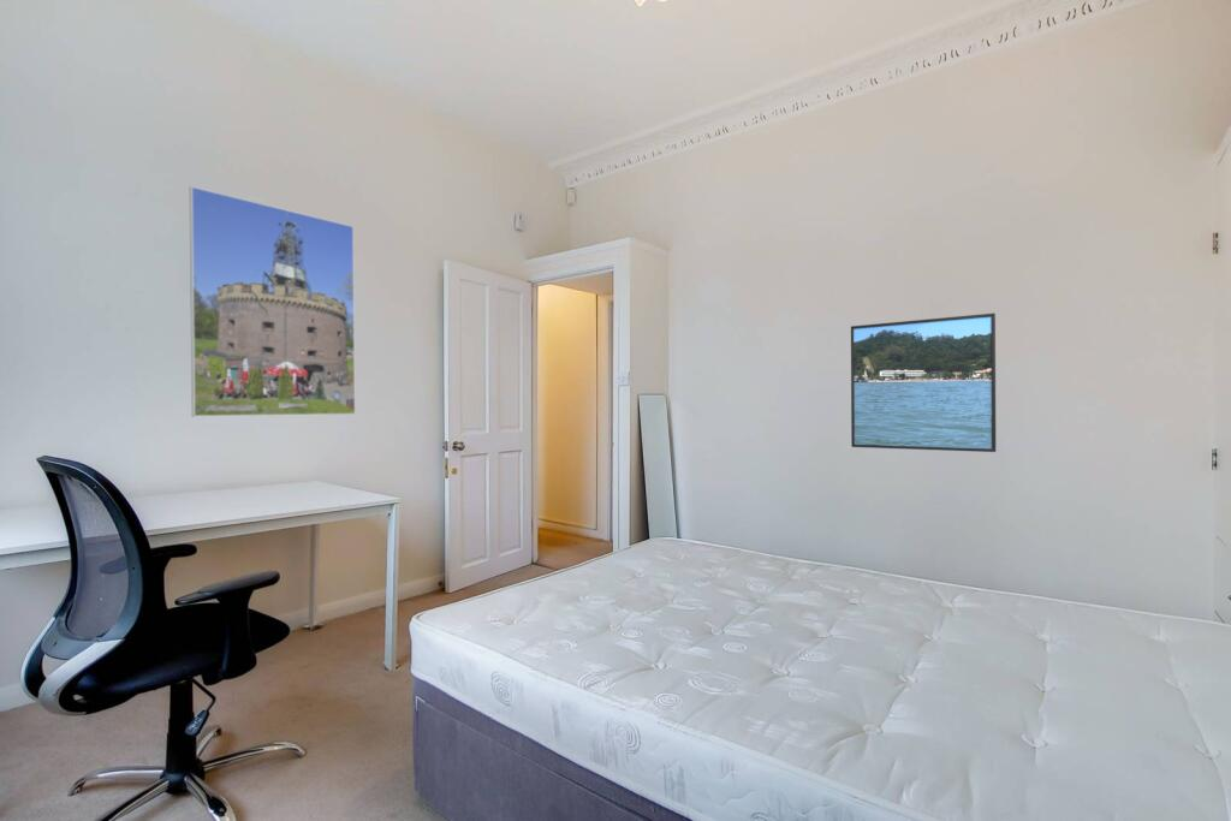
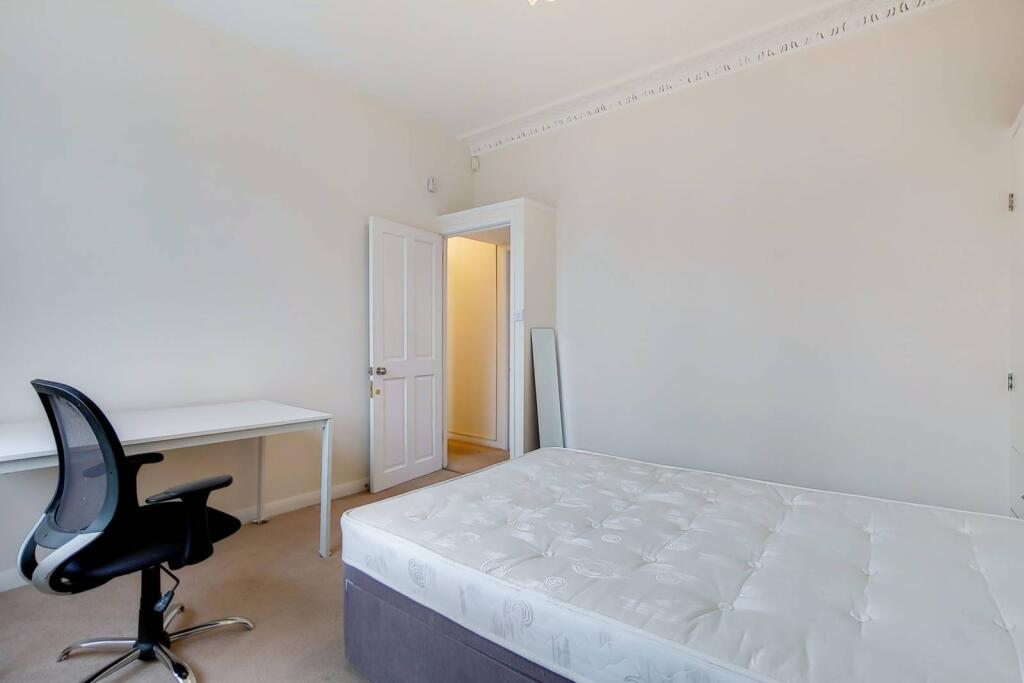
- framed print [189,185,357,417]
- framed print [850,313,997,453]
